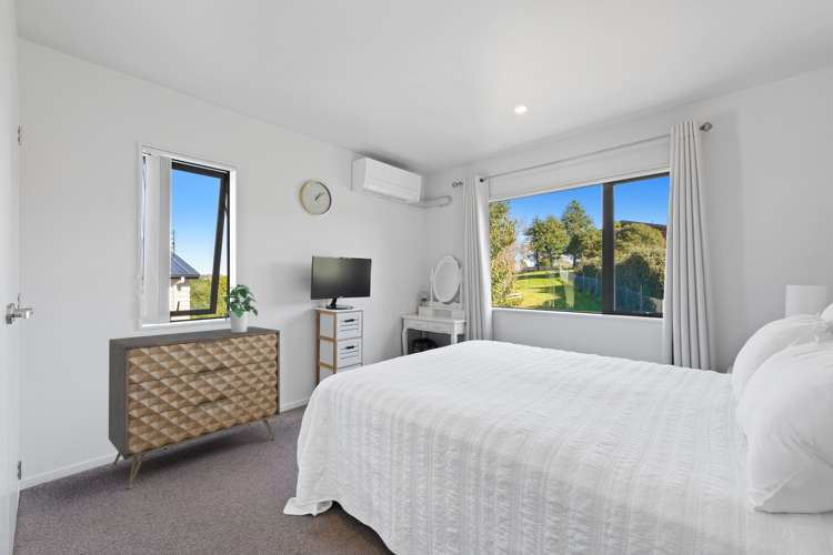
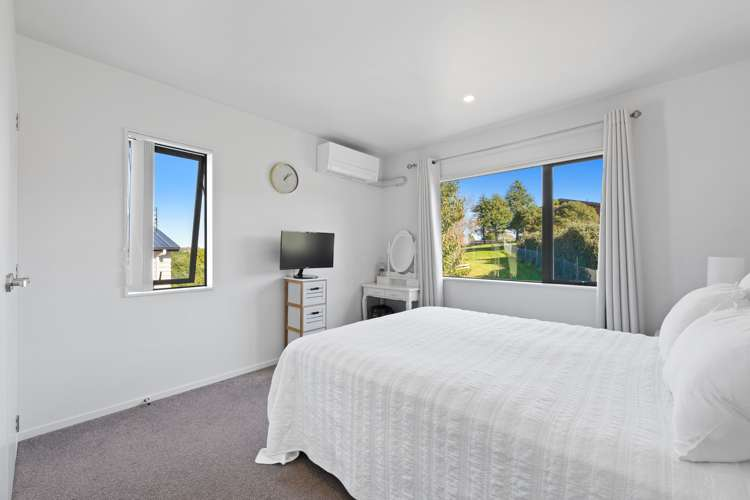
- dresser [108,325,281,490]
- potted plant [217,283,259,333]
